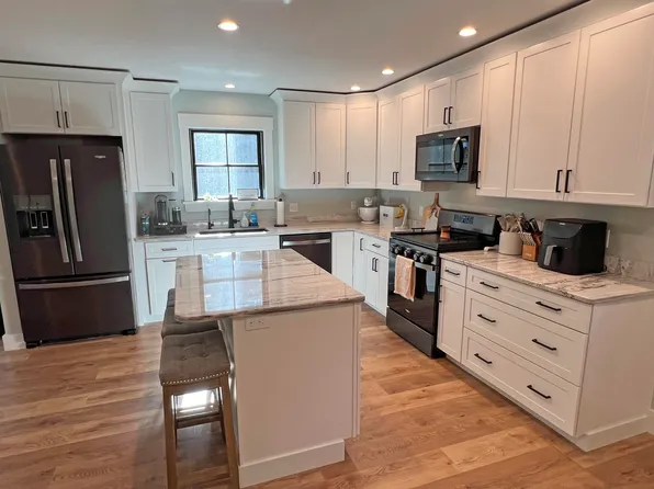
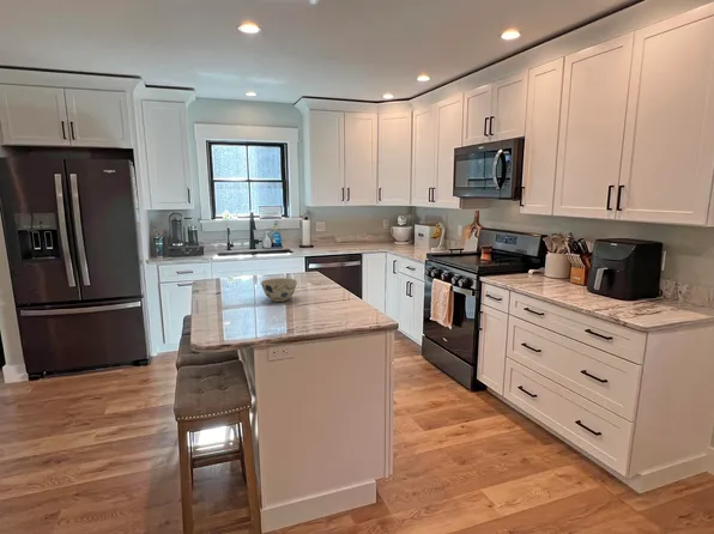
+ bowl [260,278,298,303]
